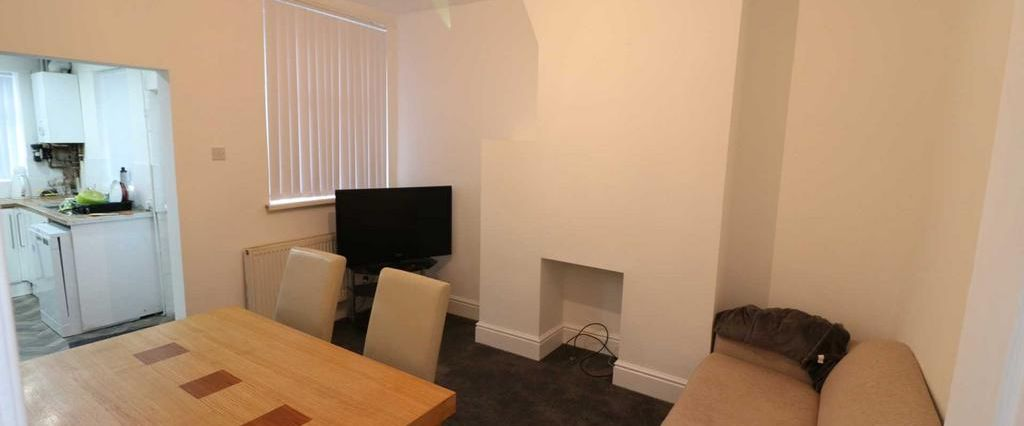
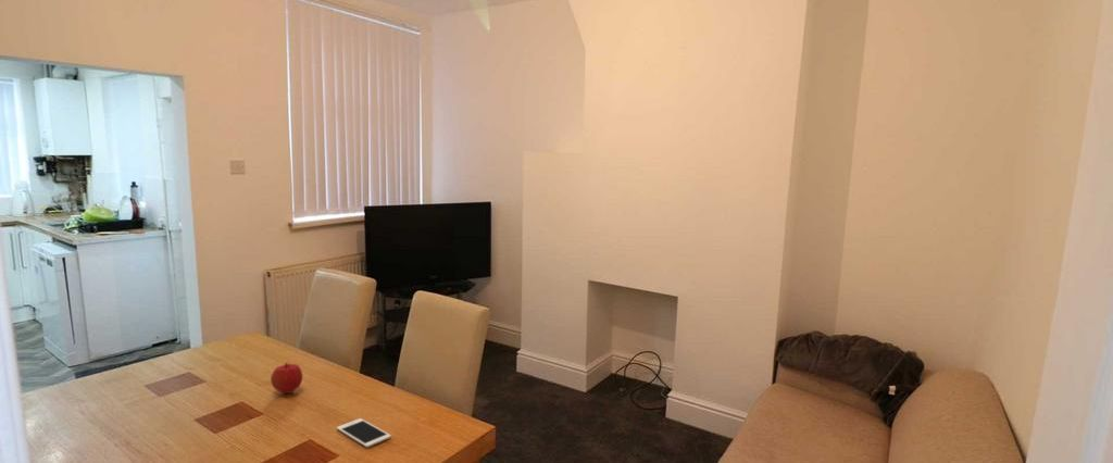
+ cell phone [336,417,392,449]
+ fruit [270,362,303,395]
